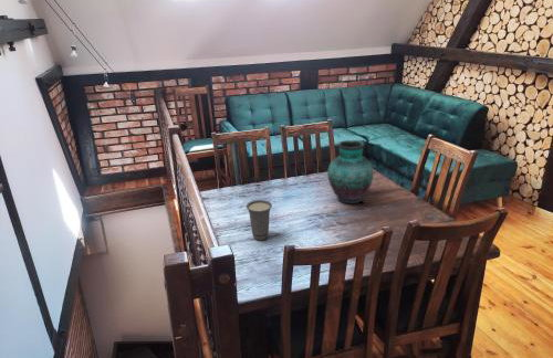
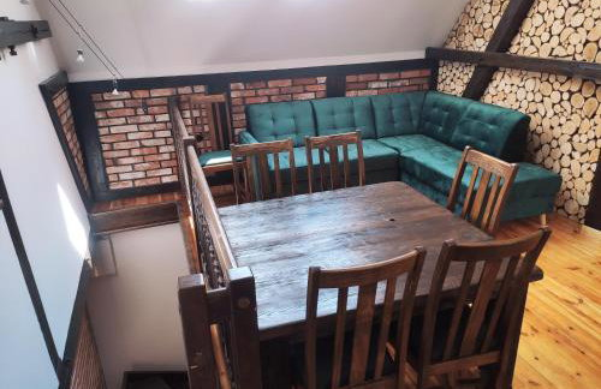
- vase [326,139,375,204]
- cup [246,199,273,241]
